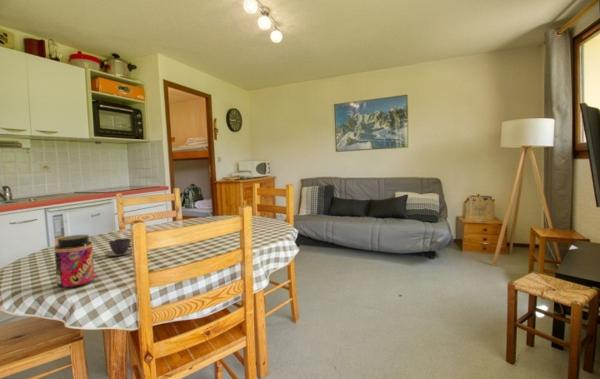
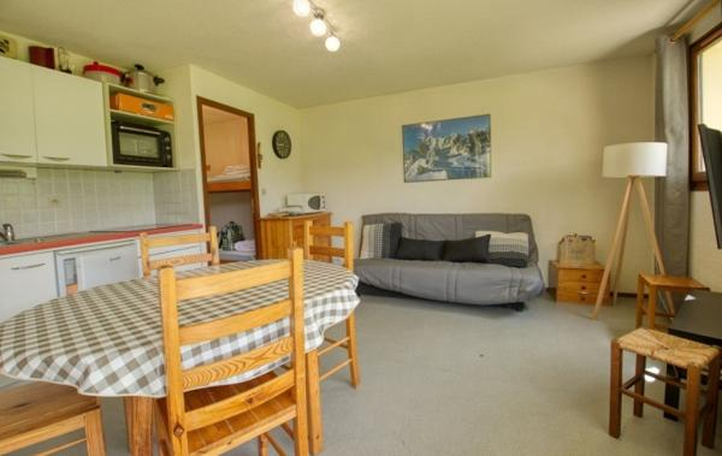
- jar [53,234,95,289]
- teacup [105,237,133,257]
